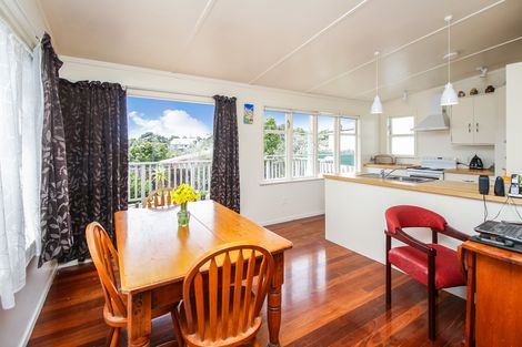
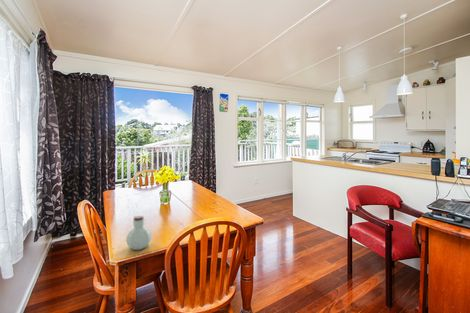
+ jar [125,215,153,251]
